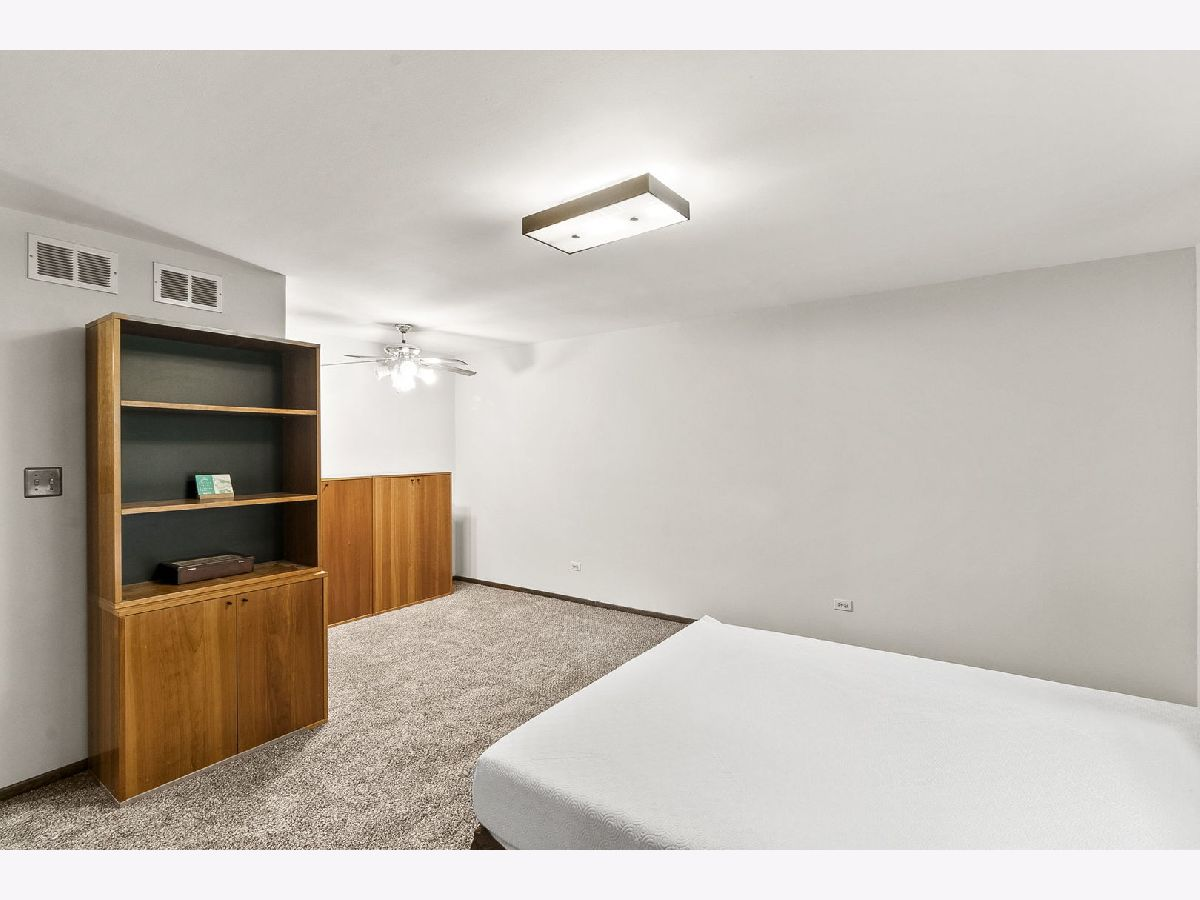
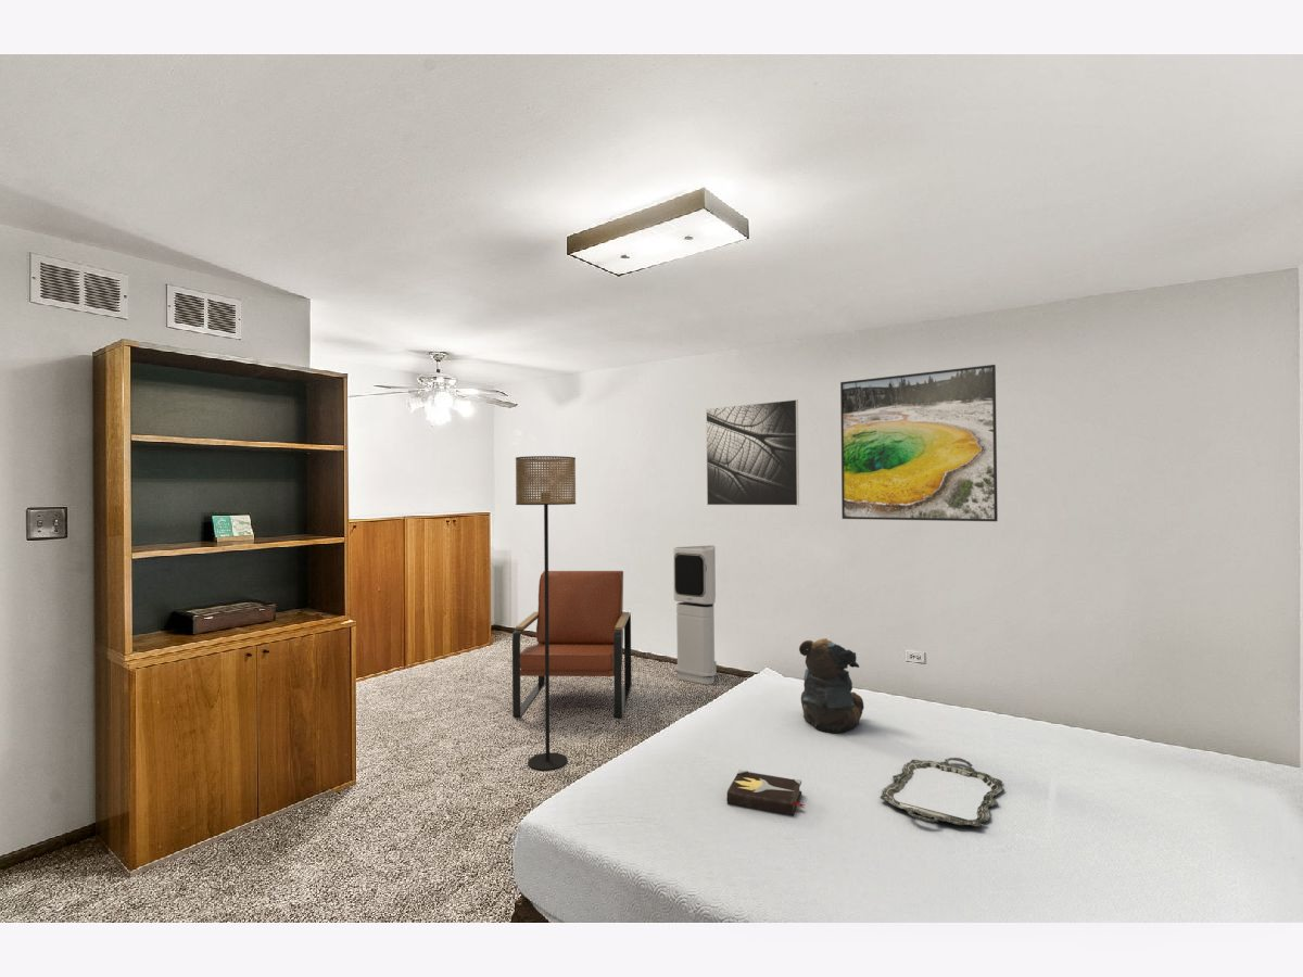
+ air purifier [672,545,718,686]
+ floor lamp [515,455,577,772]
+ serving tray [880,757,1004,827]
+ teddy bear [798,637,865,734]
+ hardback book [726,769,806,817]
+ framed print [839,364,999,522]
+ armchair [511,570,632,719]
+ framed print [705,398,800,507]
